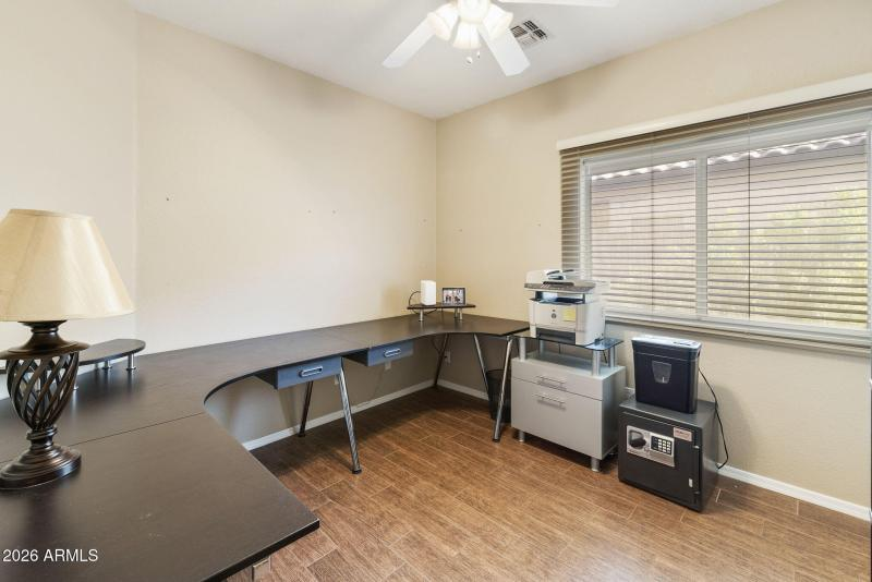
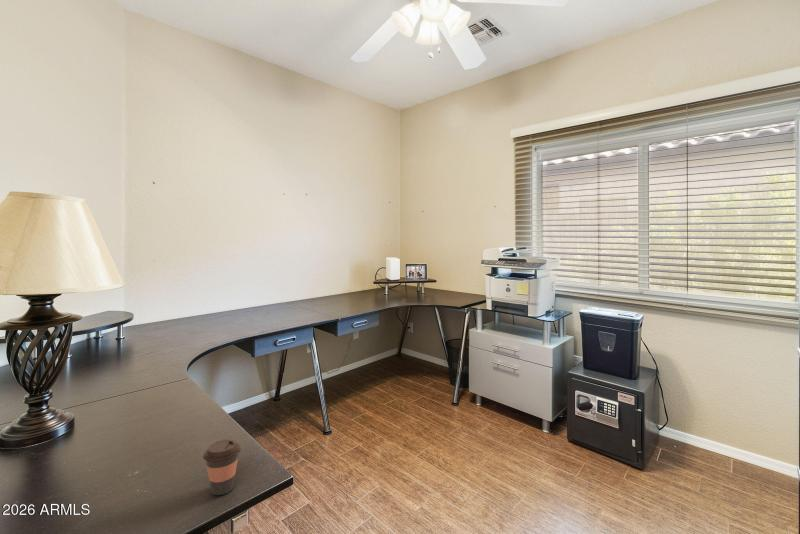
+ coffee cup [202,439,242,496]
